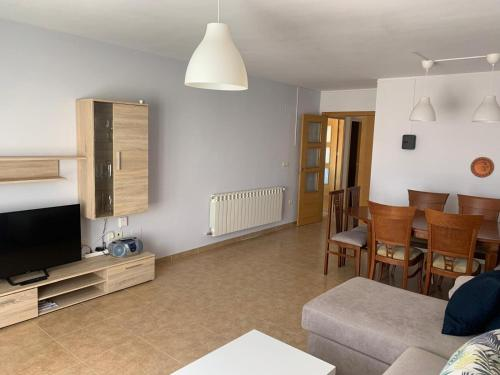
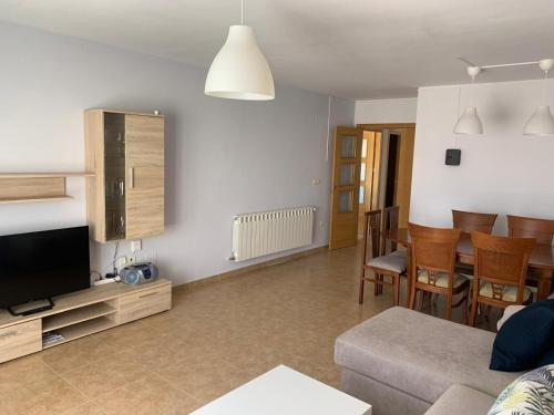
- decorative plate [470,156,495,179]
